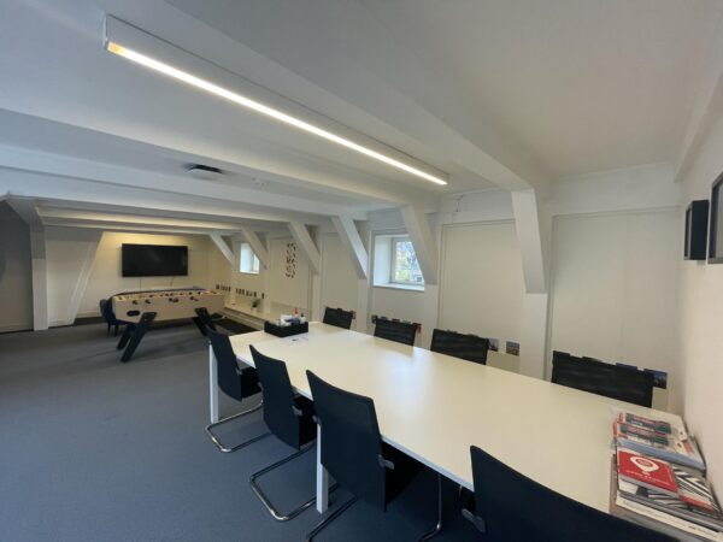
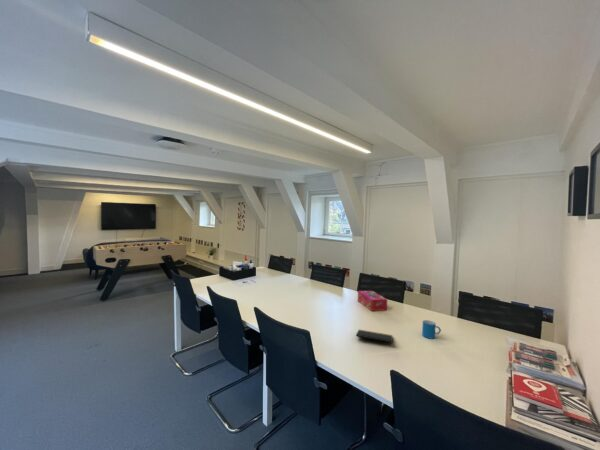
+ tissue box [357,290,388,312]
+ notepad [355,329,395,348]
+ mug [421,319,442,340]
